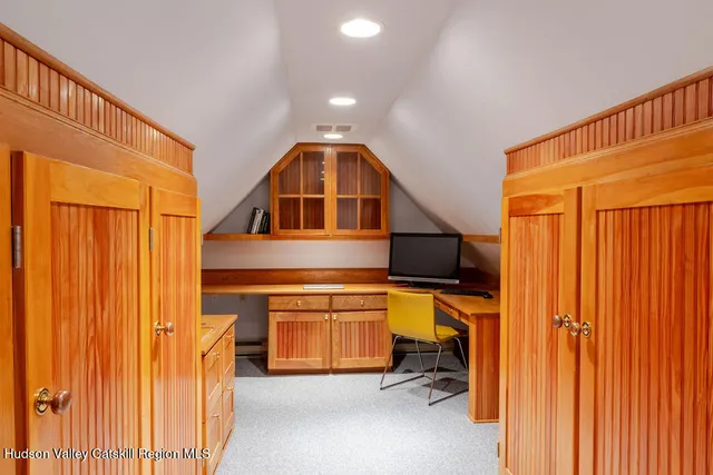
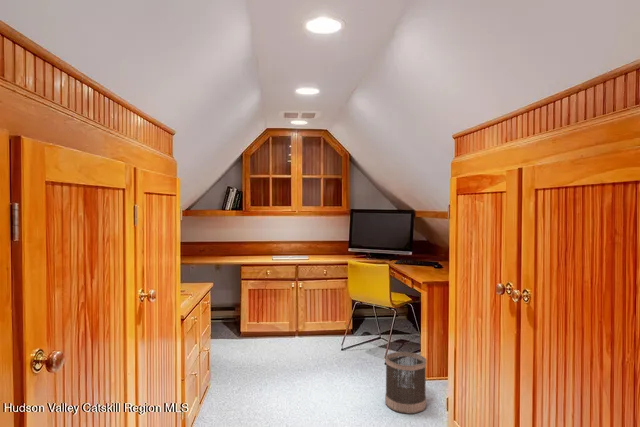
+ wastebasket [384,351,427,415]
